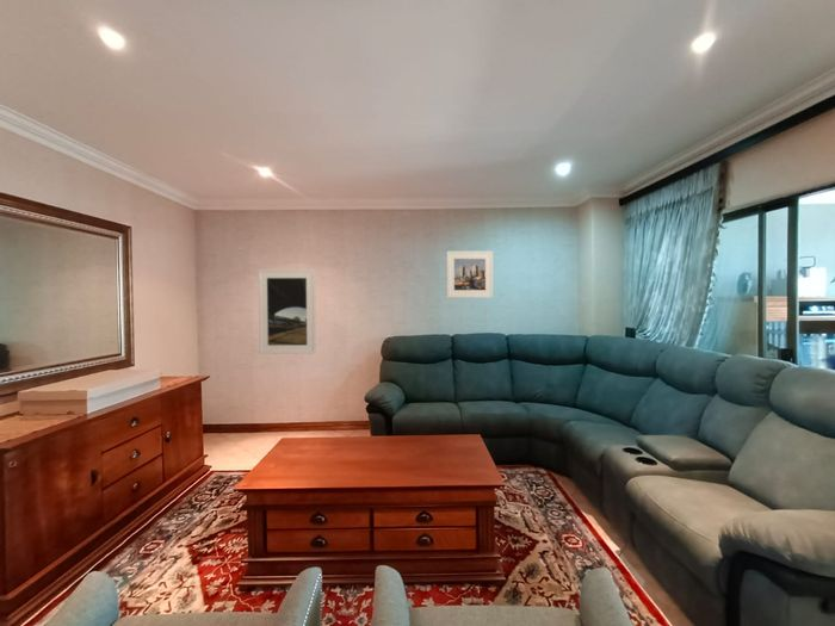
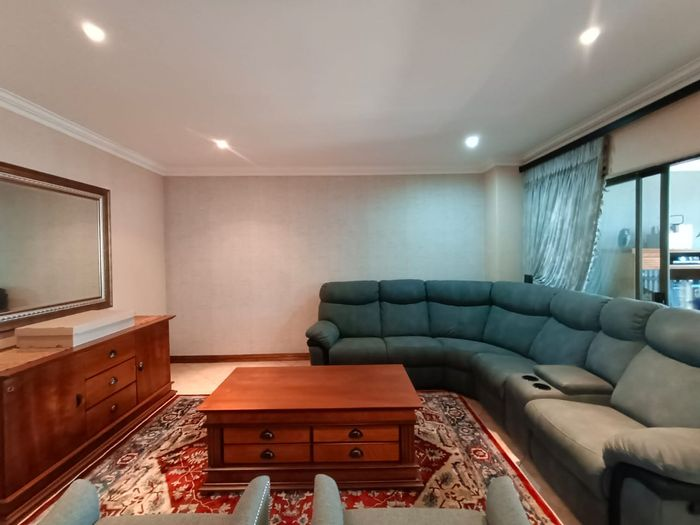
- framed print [258,268,317,355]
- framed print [446,250,494,299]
